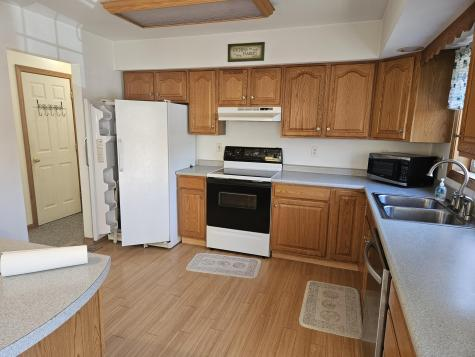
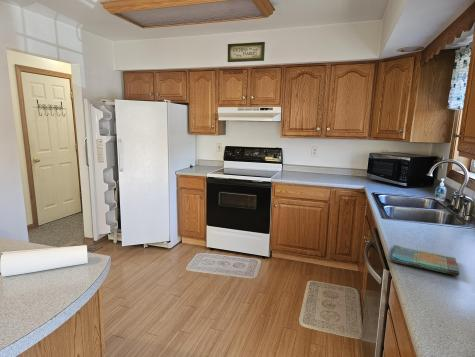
+ dish towel [389,244,460,276]
